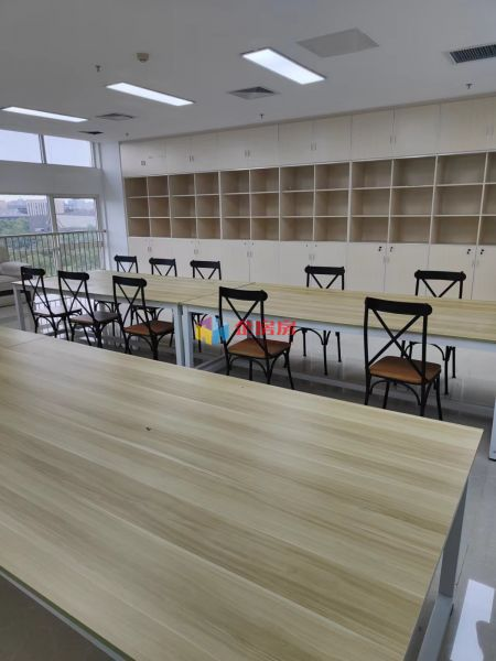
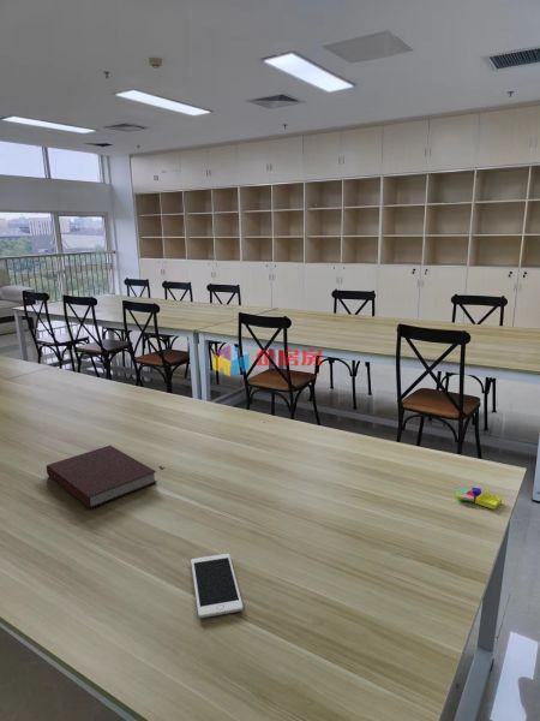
+ cell phone [190,553,245,619]
+ sticky notes [455,487,503,511]
+ notebook [46,445,157,510]
